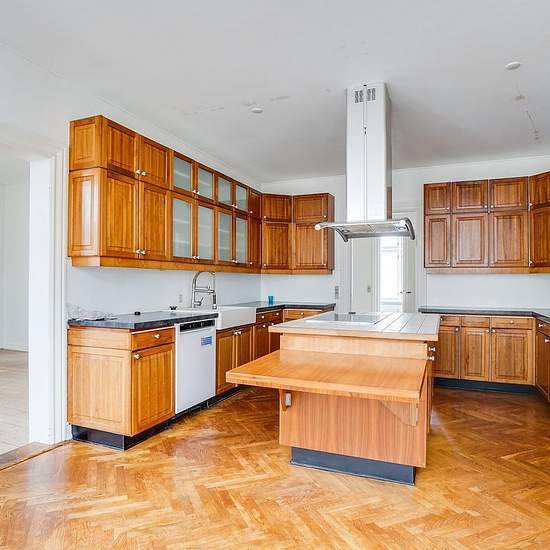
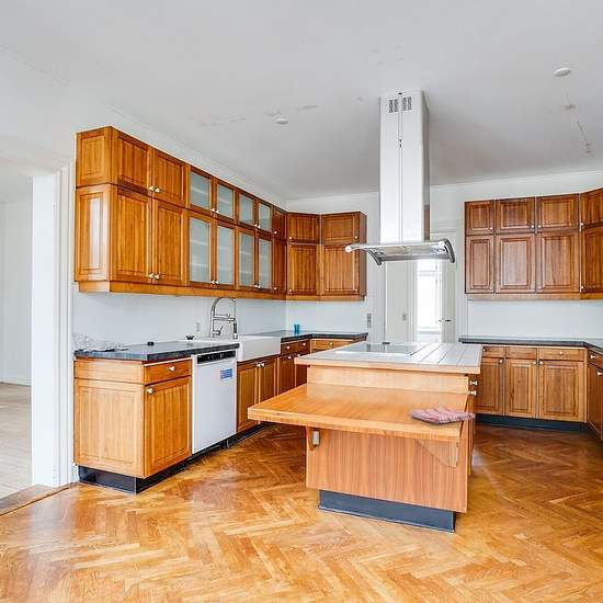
+ dish towel [409,406,476,425]
